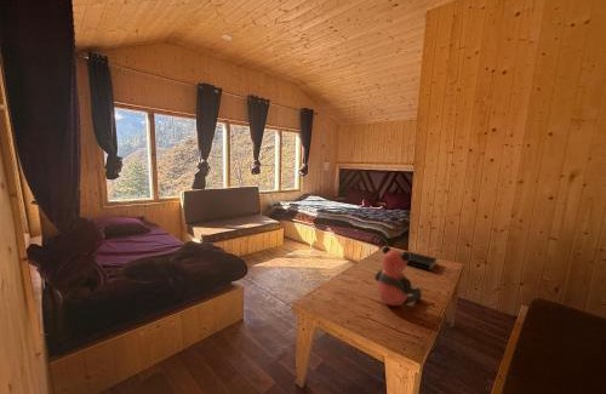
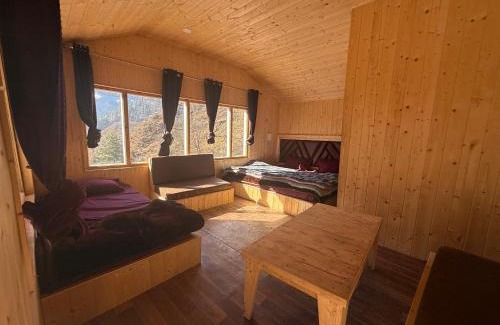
- bear [373,245,423,307]
- book [404,250,439,273]
